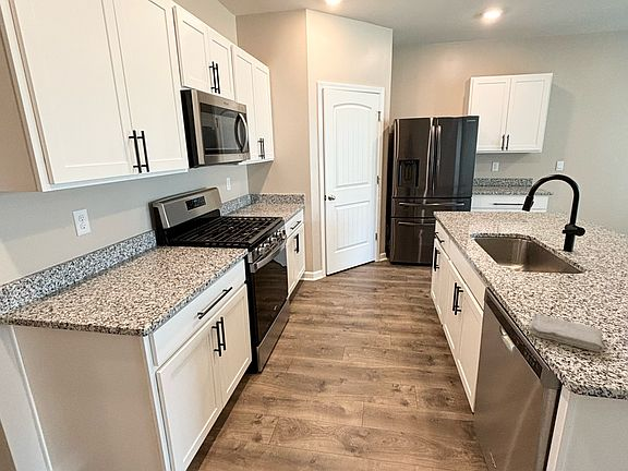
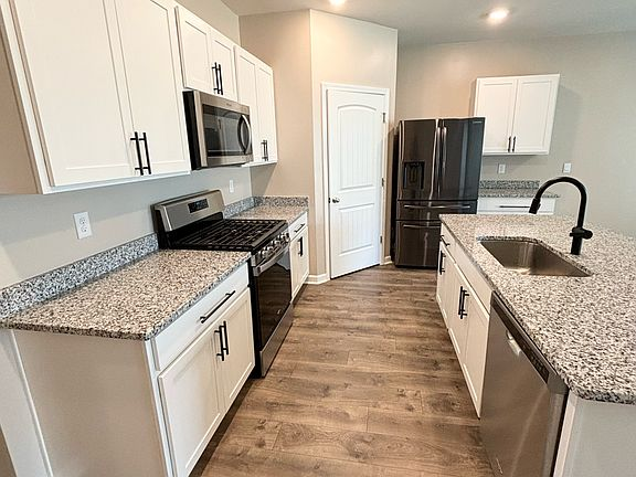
- washcloth [528,313,605,352]
